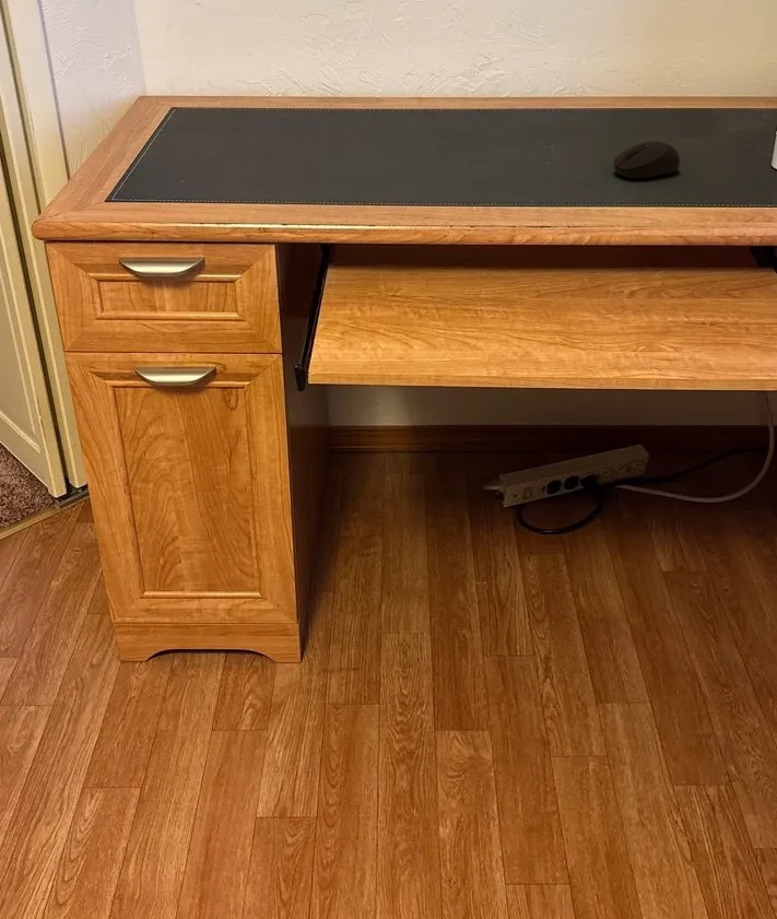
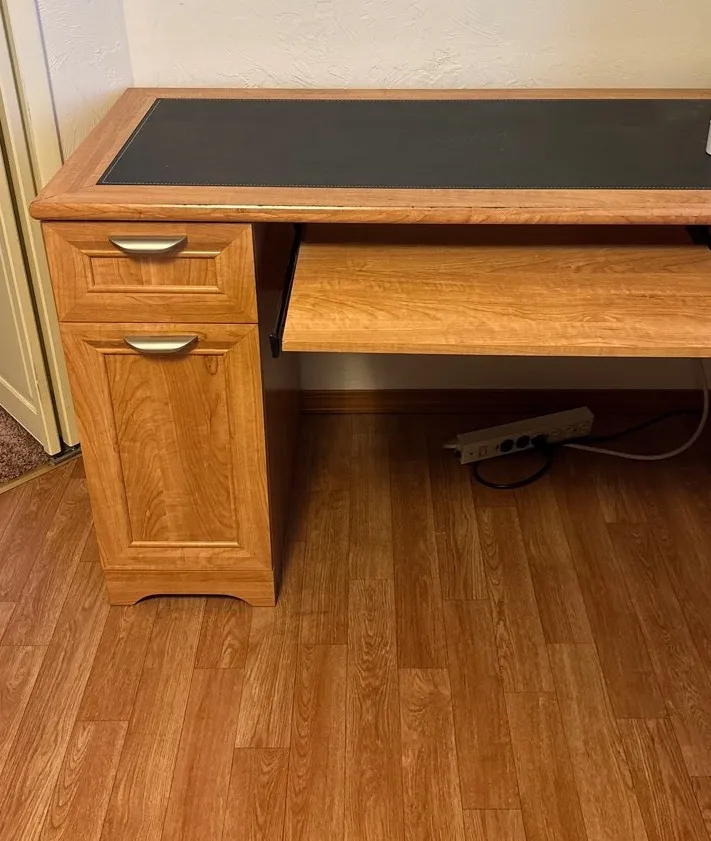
- computer mouse [612,140,681,179]
